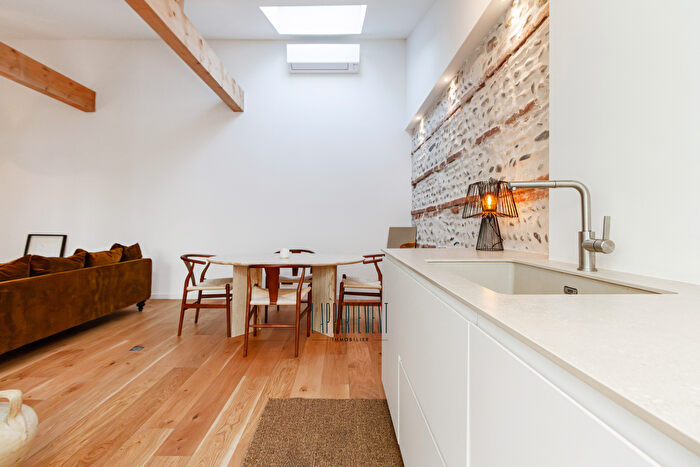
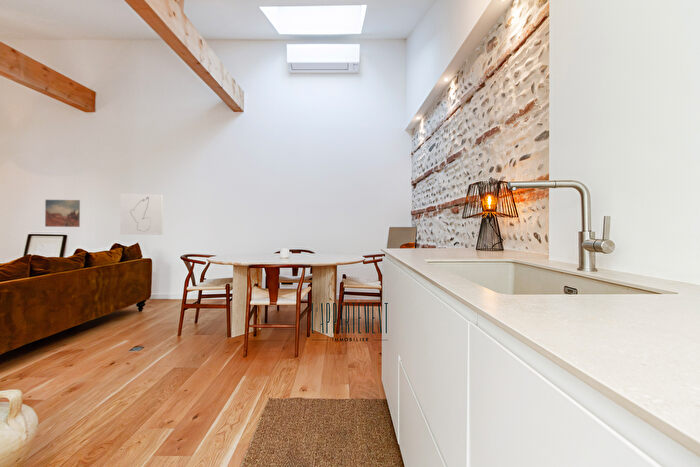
+ wall art [120,193,164,236]
+ wall art [44,199,81,228]
